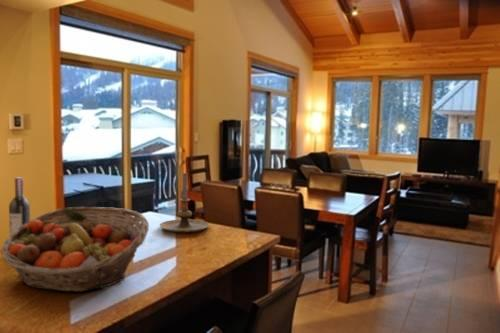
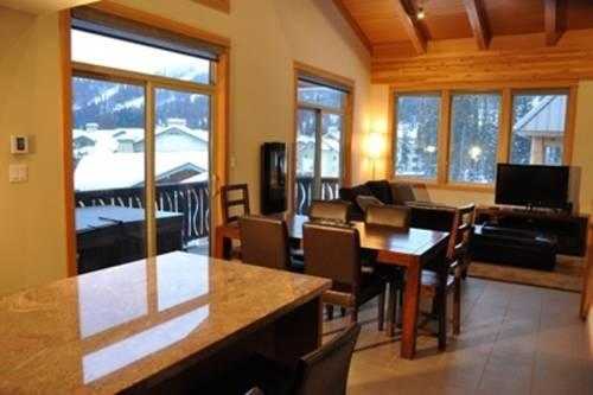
- wine bottle [8,177,31,237]
- fruit basket [0,206,150,293]
- candle holder [158,172,210,233]
